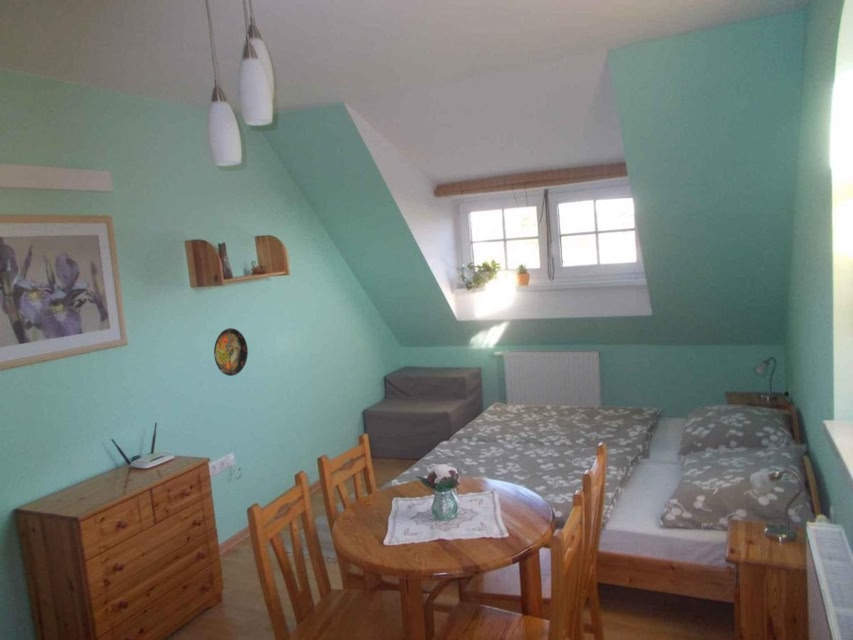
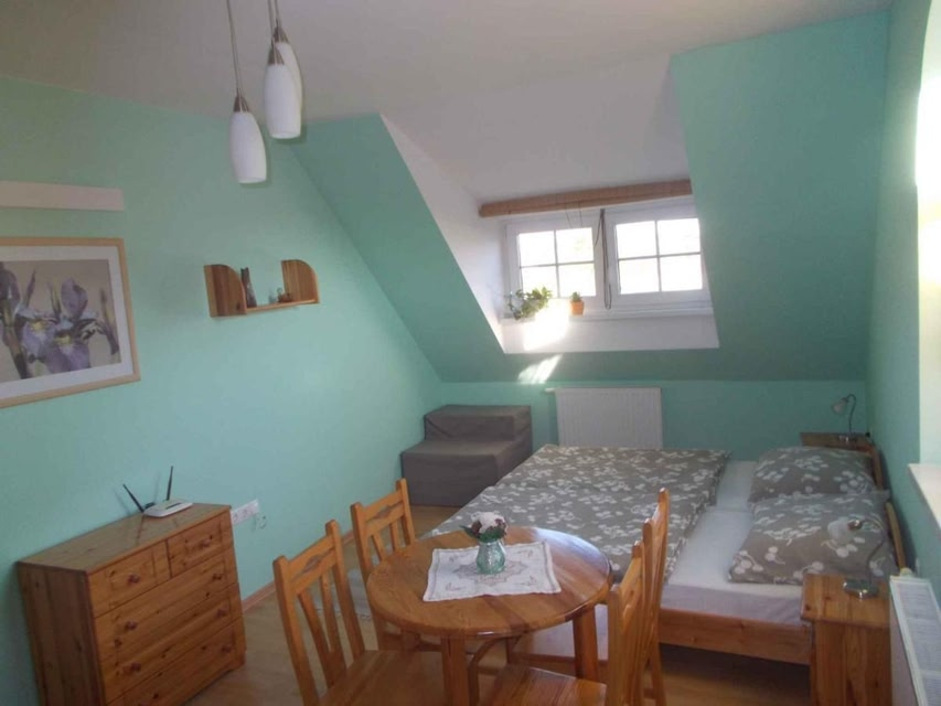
- decorative plate [213,327,249,377]
